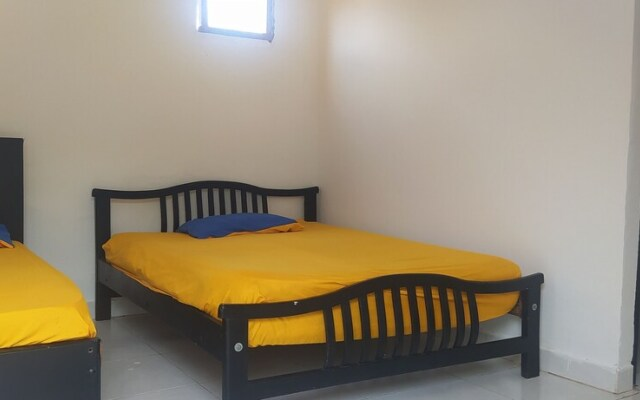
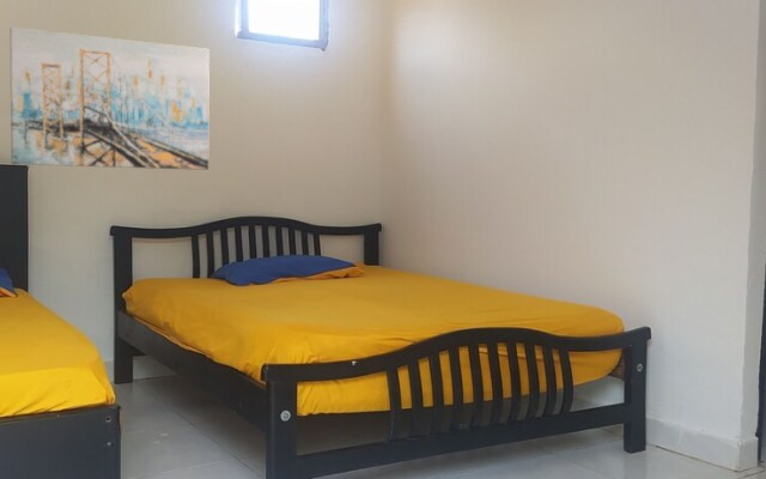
+ wall art [8,26,211,171]
